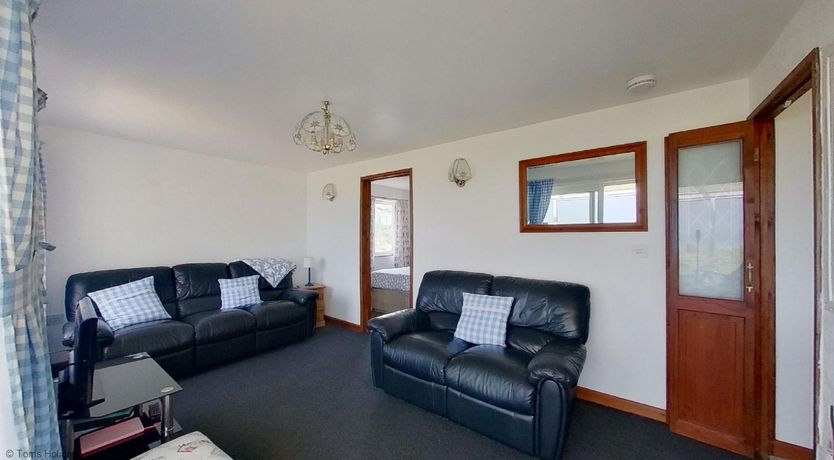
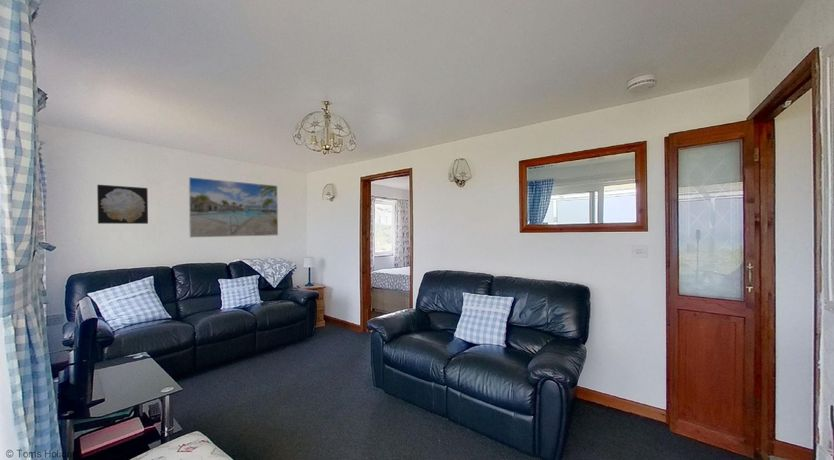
+ wall art [96,184,149,225]
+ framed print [188,176,279,238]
